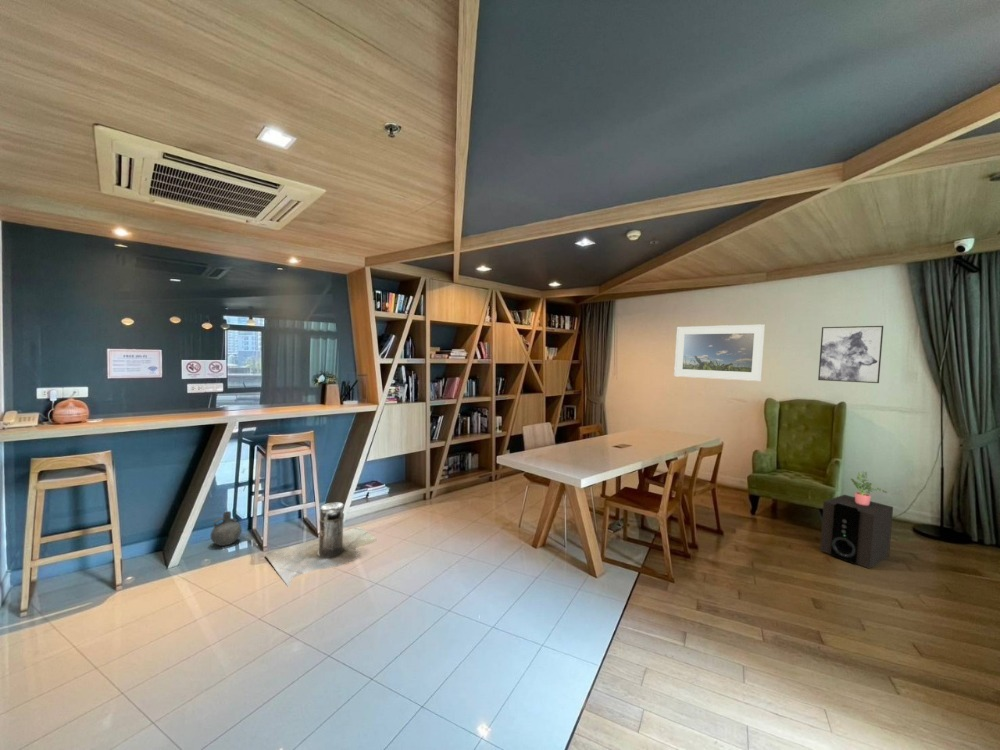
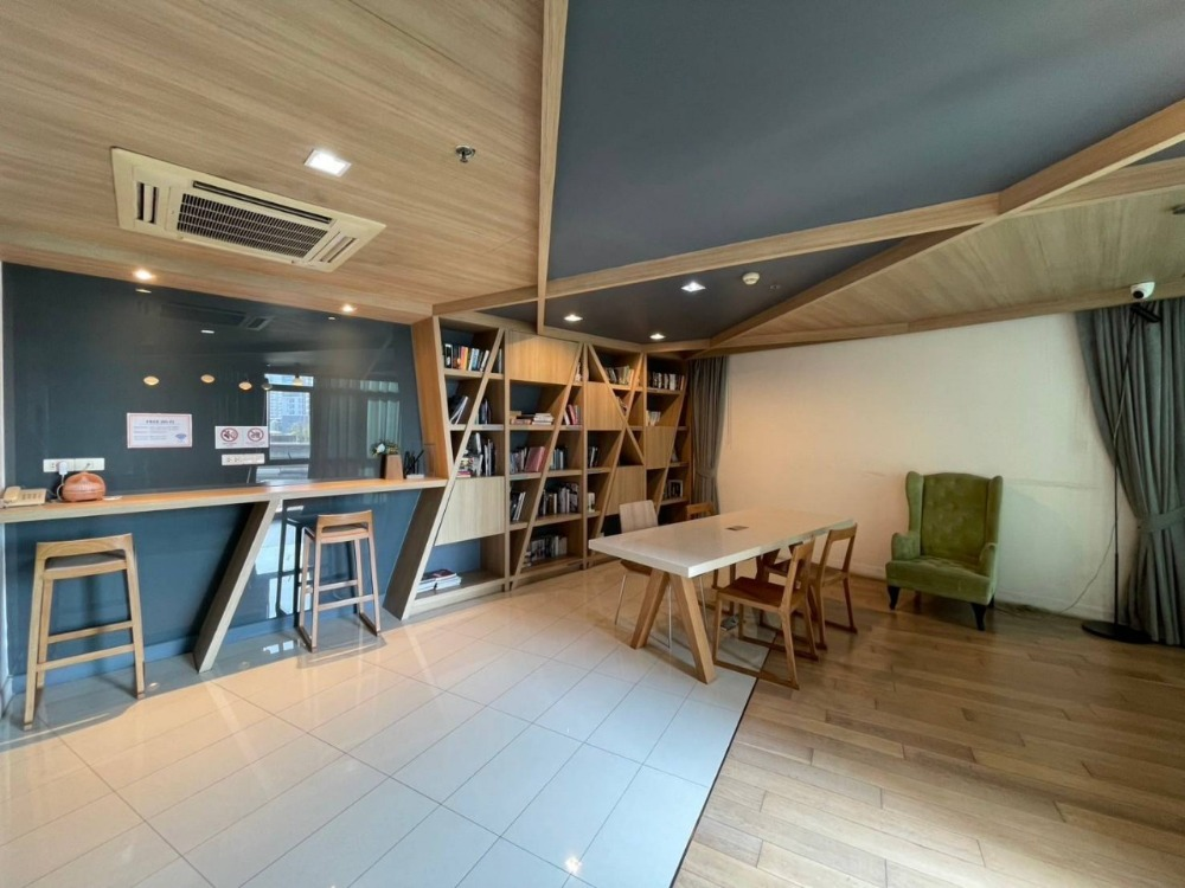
- potted plant [850,470,888,506]
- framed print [673,323,766,382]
- ceramic jug [210,510,243,547]
- trash can [263,501,379,588]
- wall art [817,325,884,384]
- speaker [819,494,894,570]
